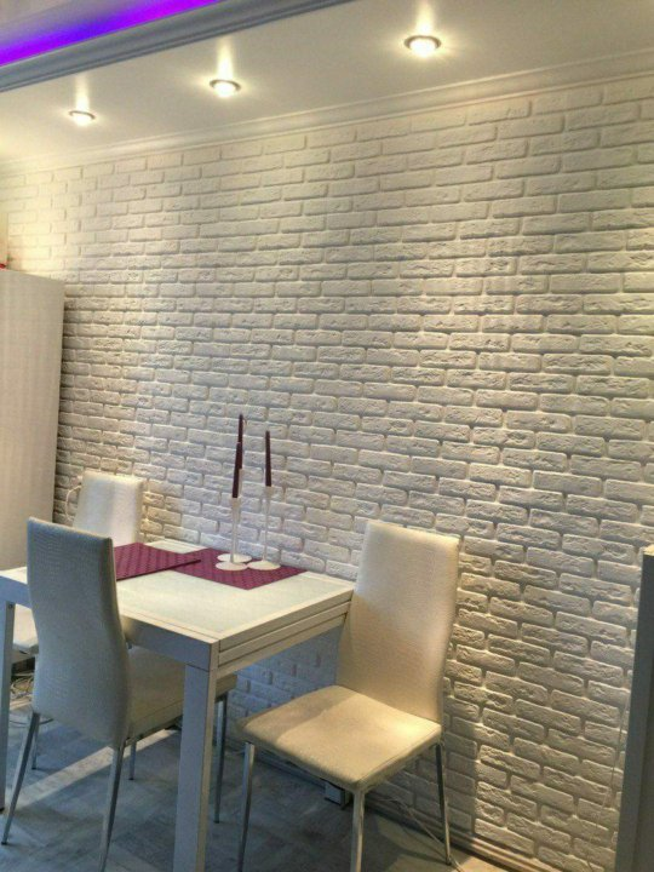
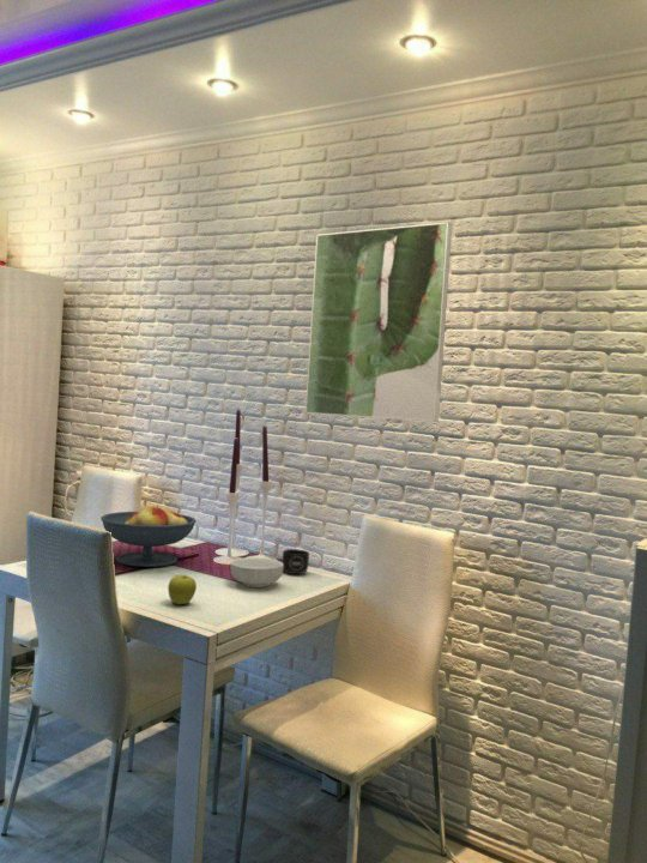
+ cereal bowl [229,556,284,589]
+ mug [282,548,310,575]
+ fruit [167,574,198,605]
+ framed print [304,221,453,423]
+ fruit bowl [99,503,198,568]
